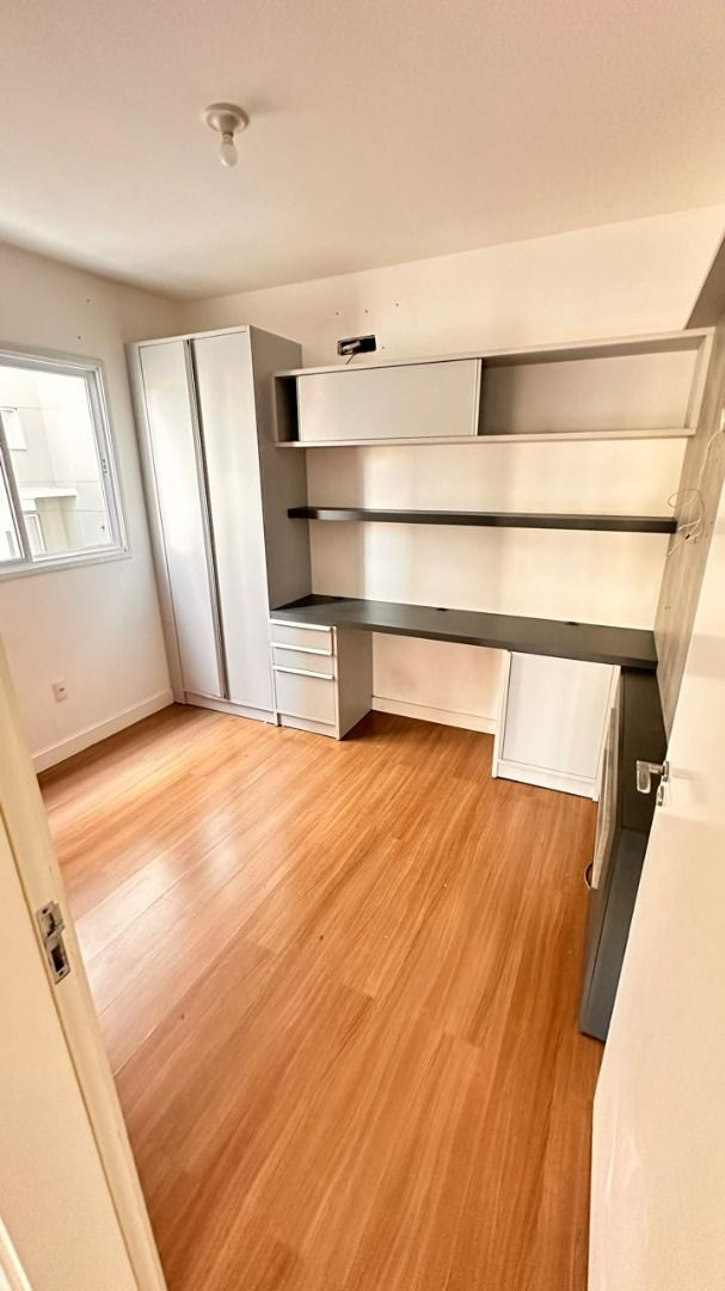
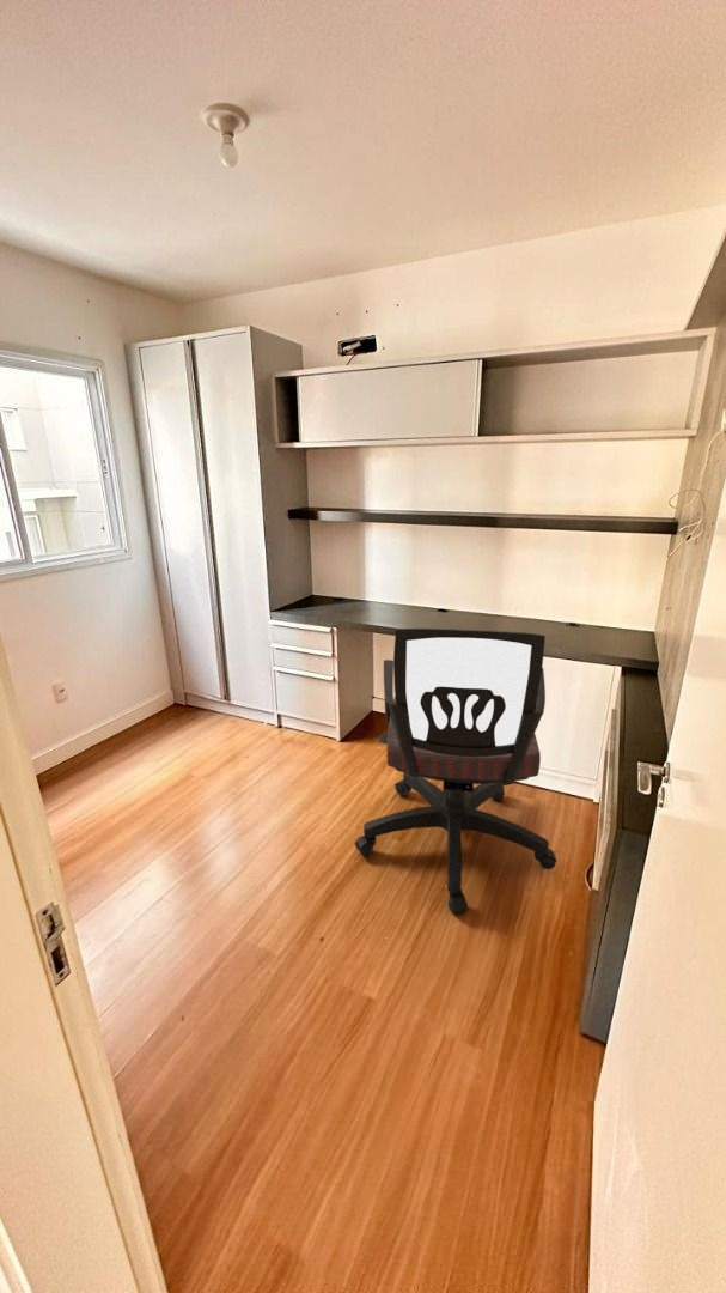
+ office chair [354,627,559,915]
